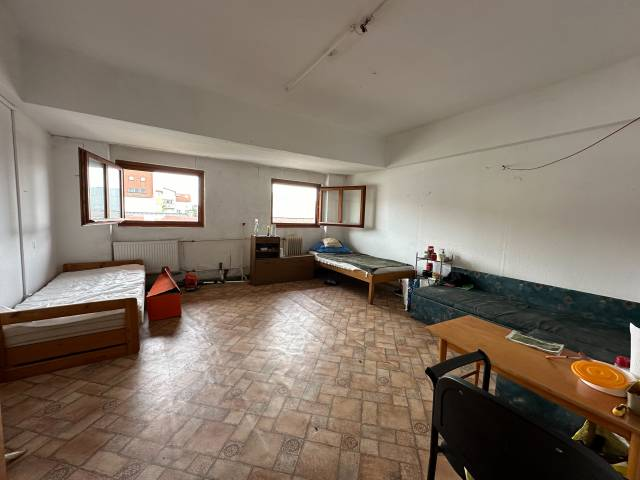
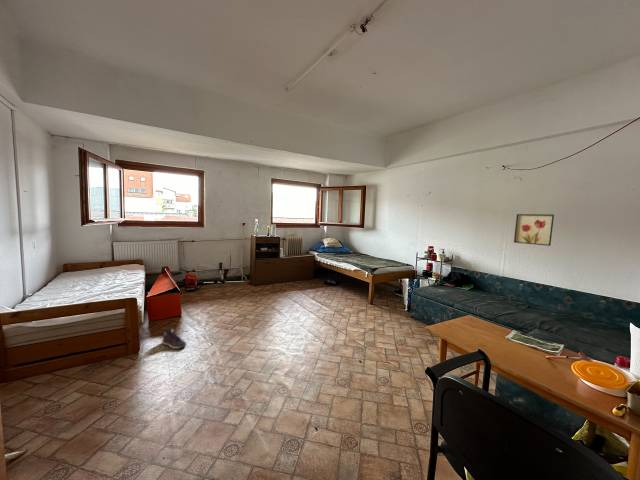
+ wall art [513,213,555,247]
+ sneaker [161,327,188,350]
